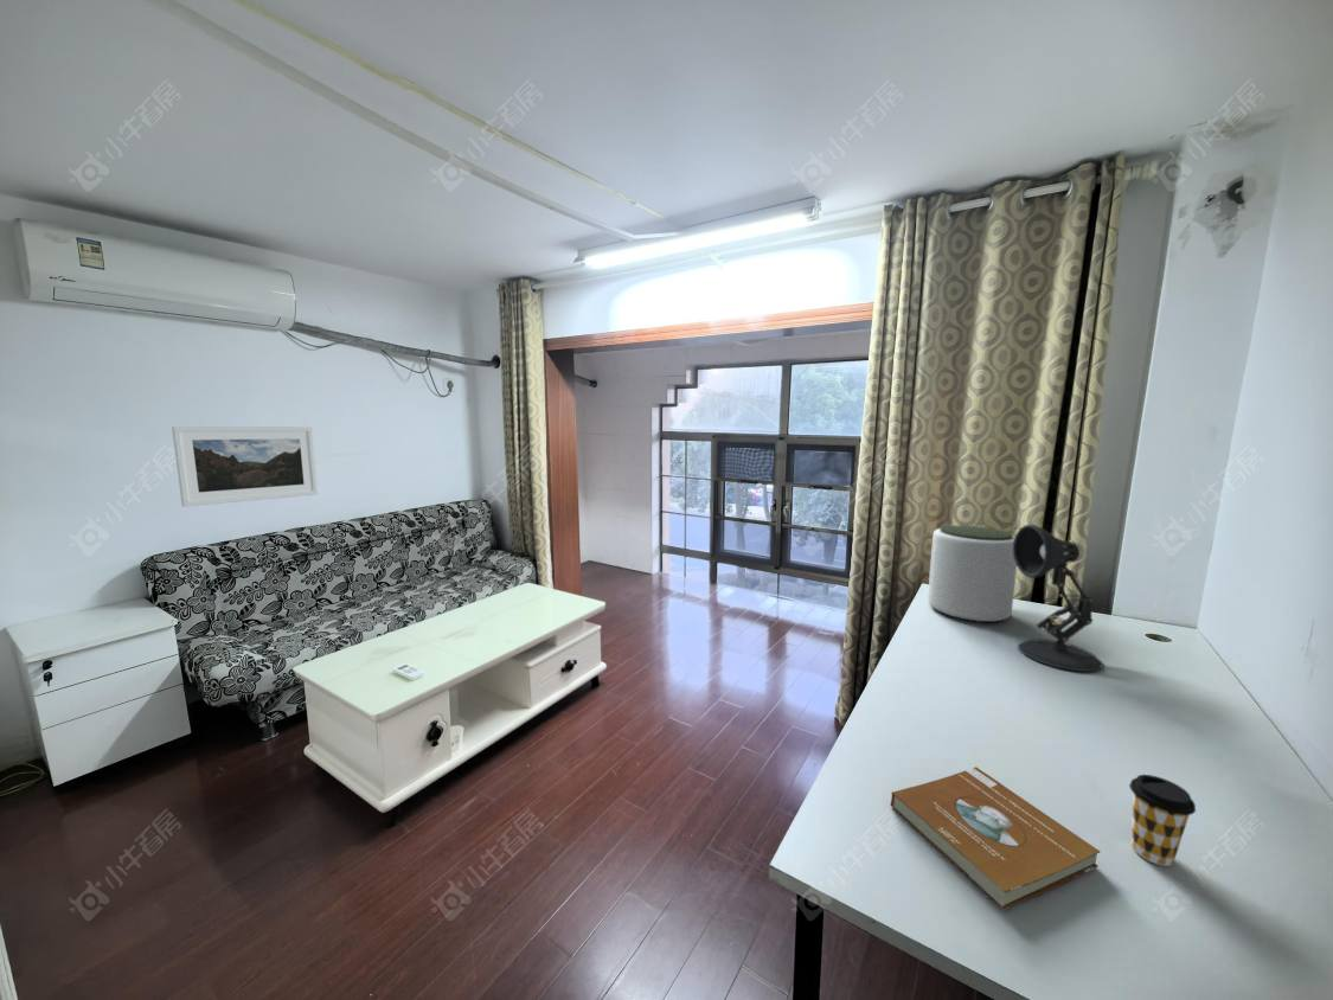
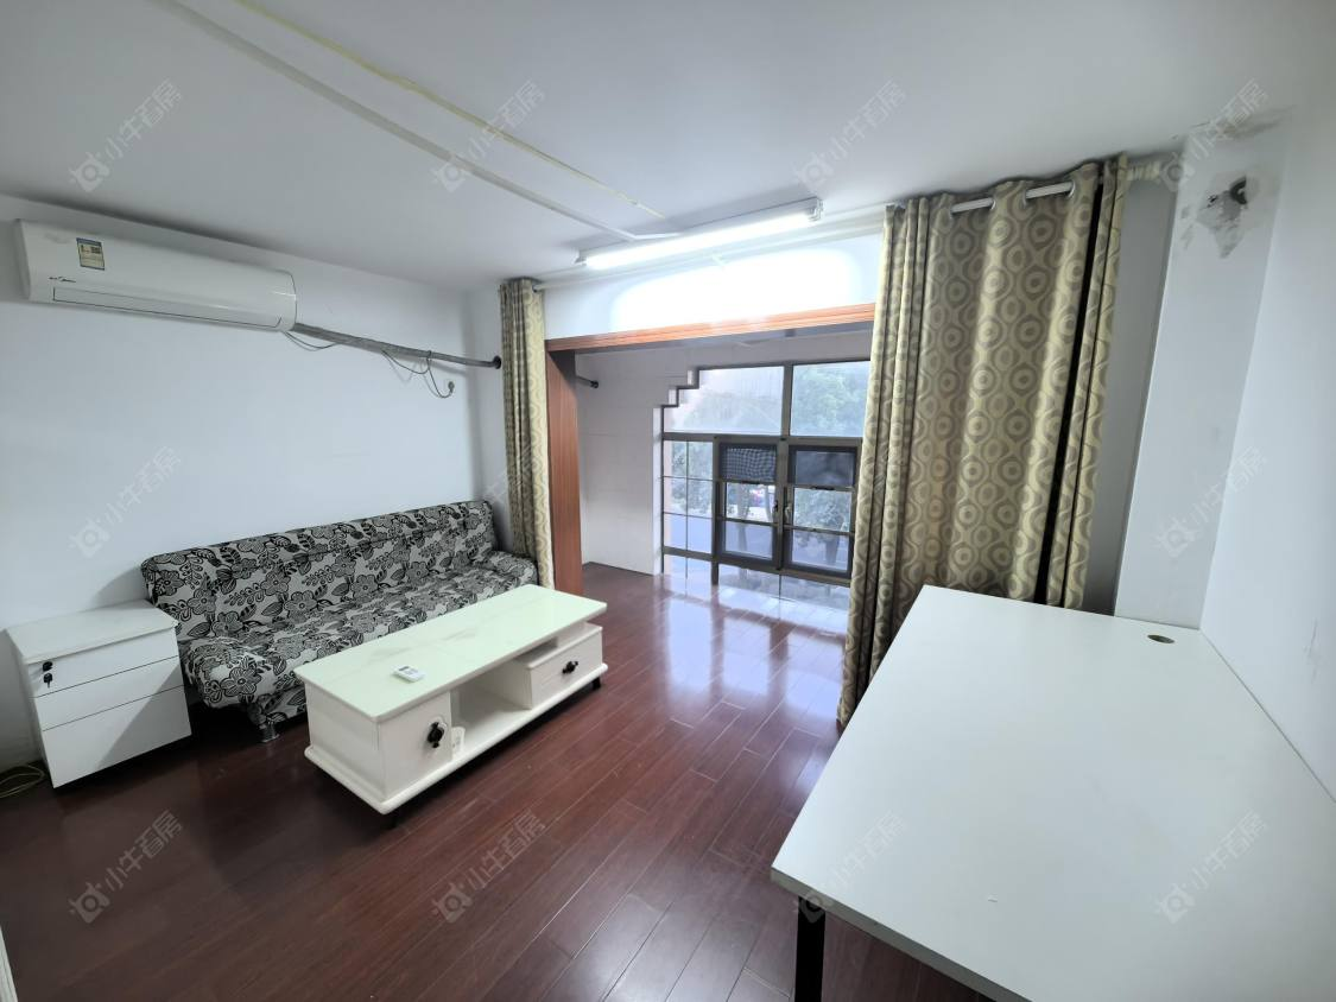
- plant pot [927,525,1018,623]
- book [890,765,1102,910]
- coffee cup [1128,774,1197,867]
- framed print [171,425,319,508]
- desk lamp [1013,524,1104,672]
